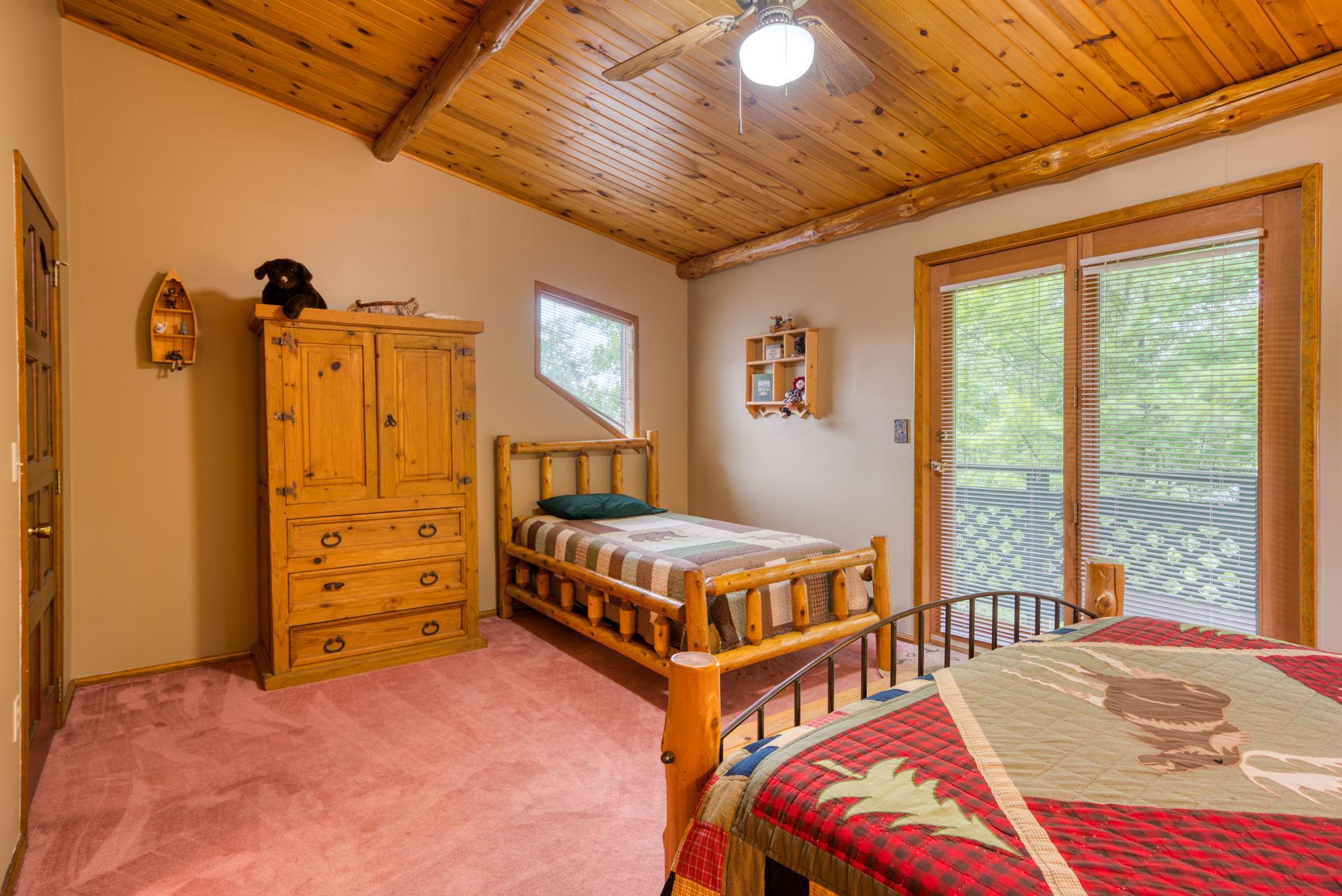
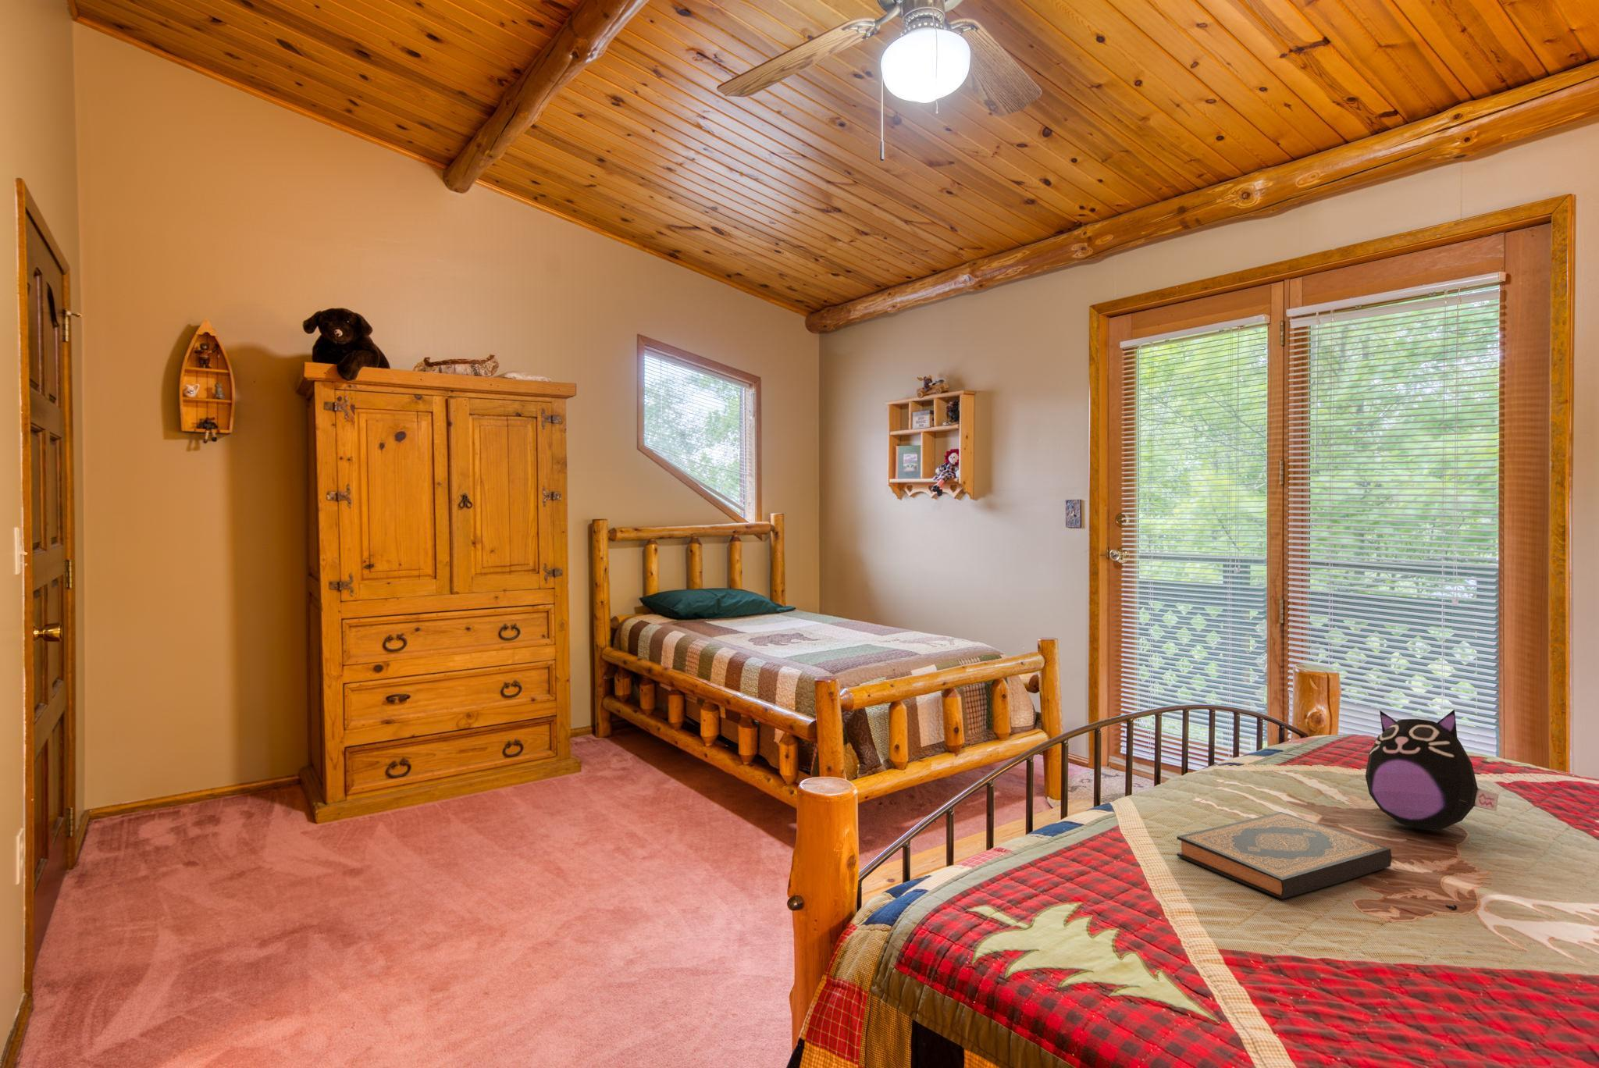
+ hardback book [1176,812,1393,900]
+ plush toy [1364,709,1499,830]
